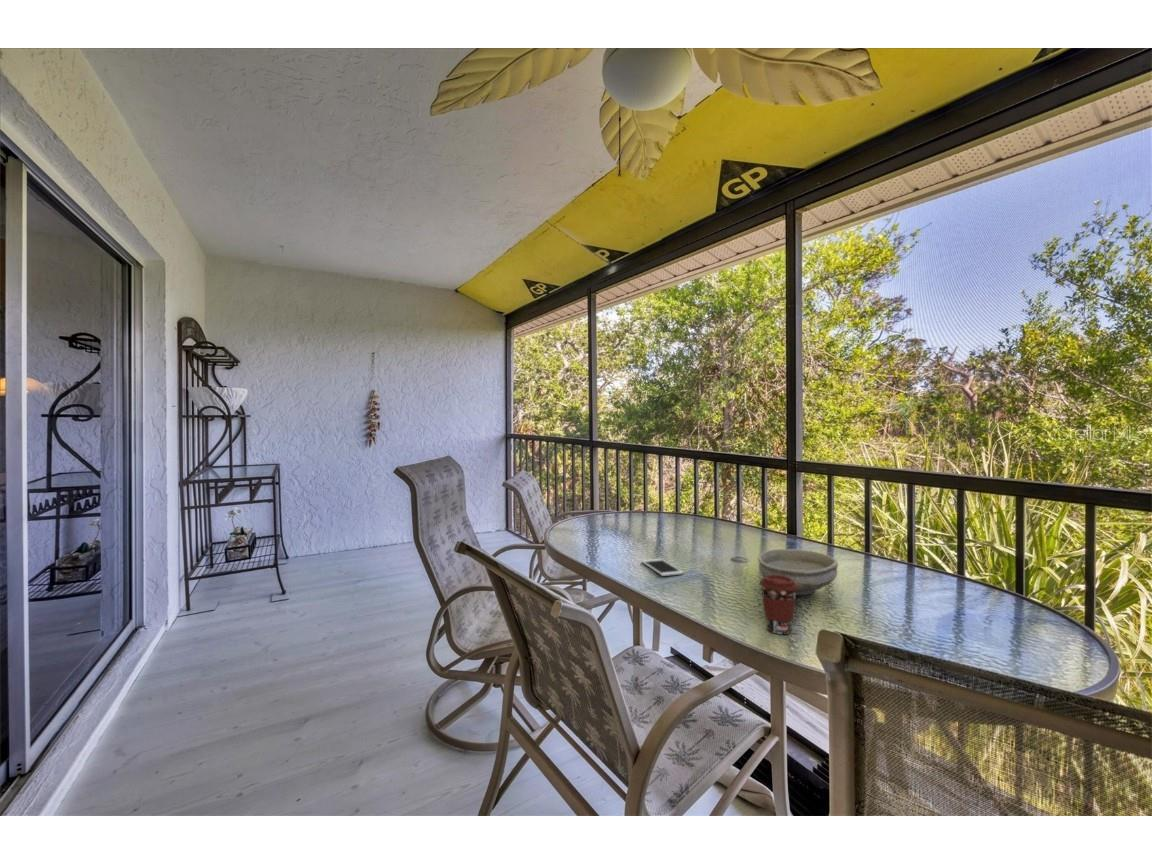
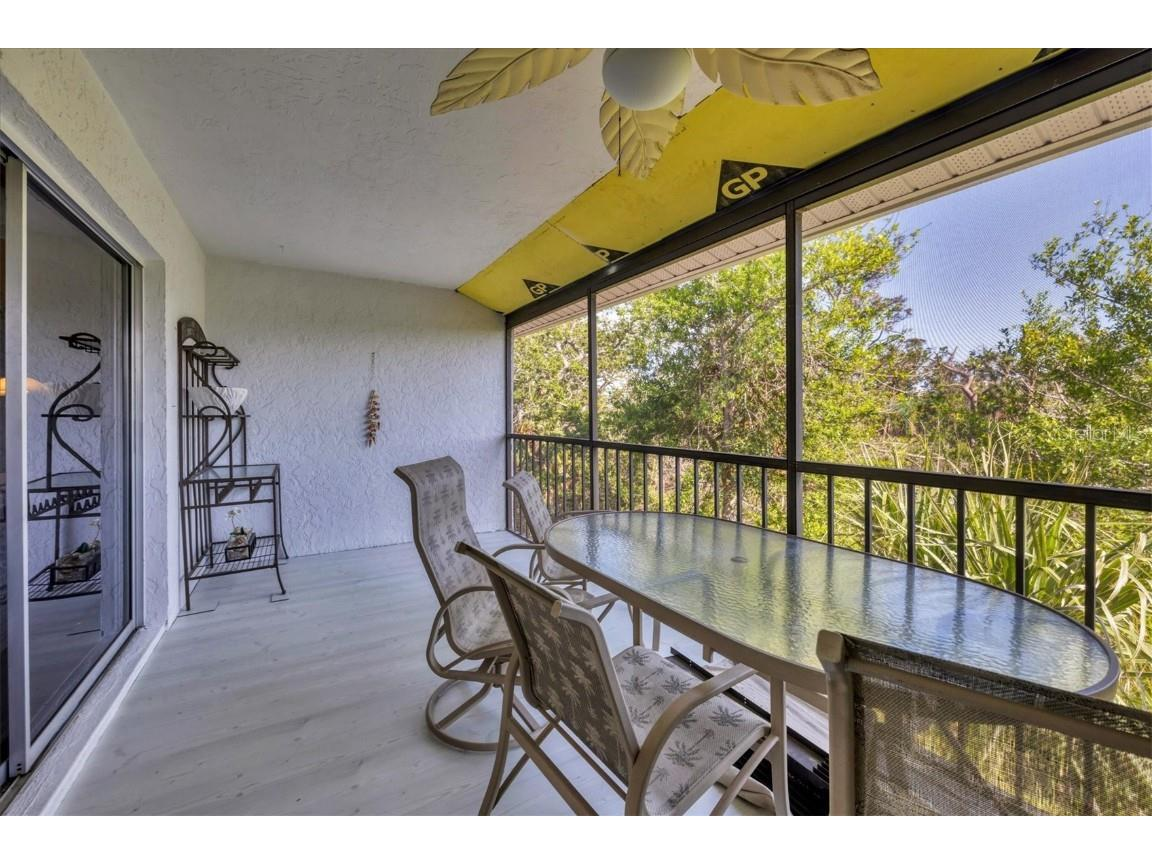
- bowl [757,548,839,596]
- coffee cup [759,575,798,635]
- cell phone [640,558,684,577]
